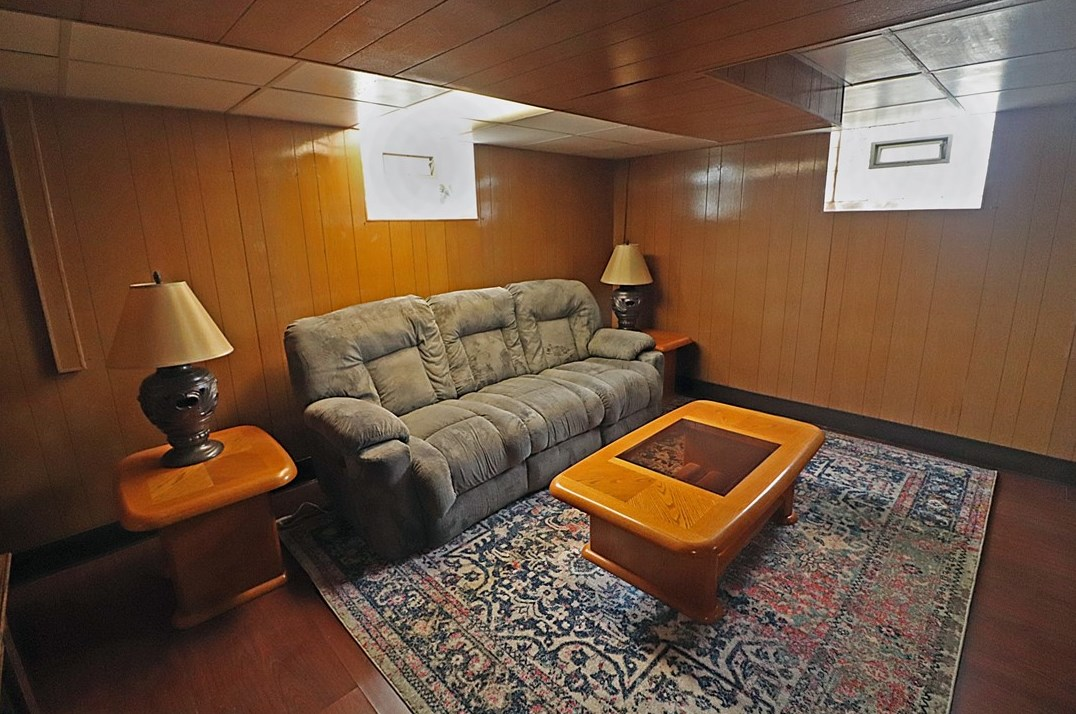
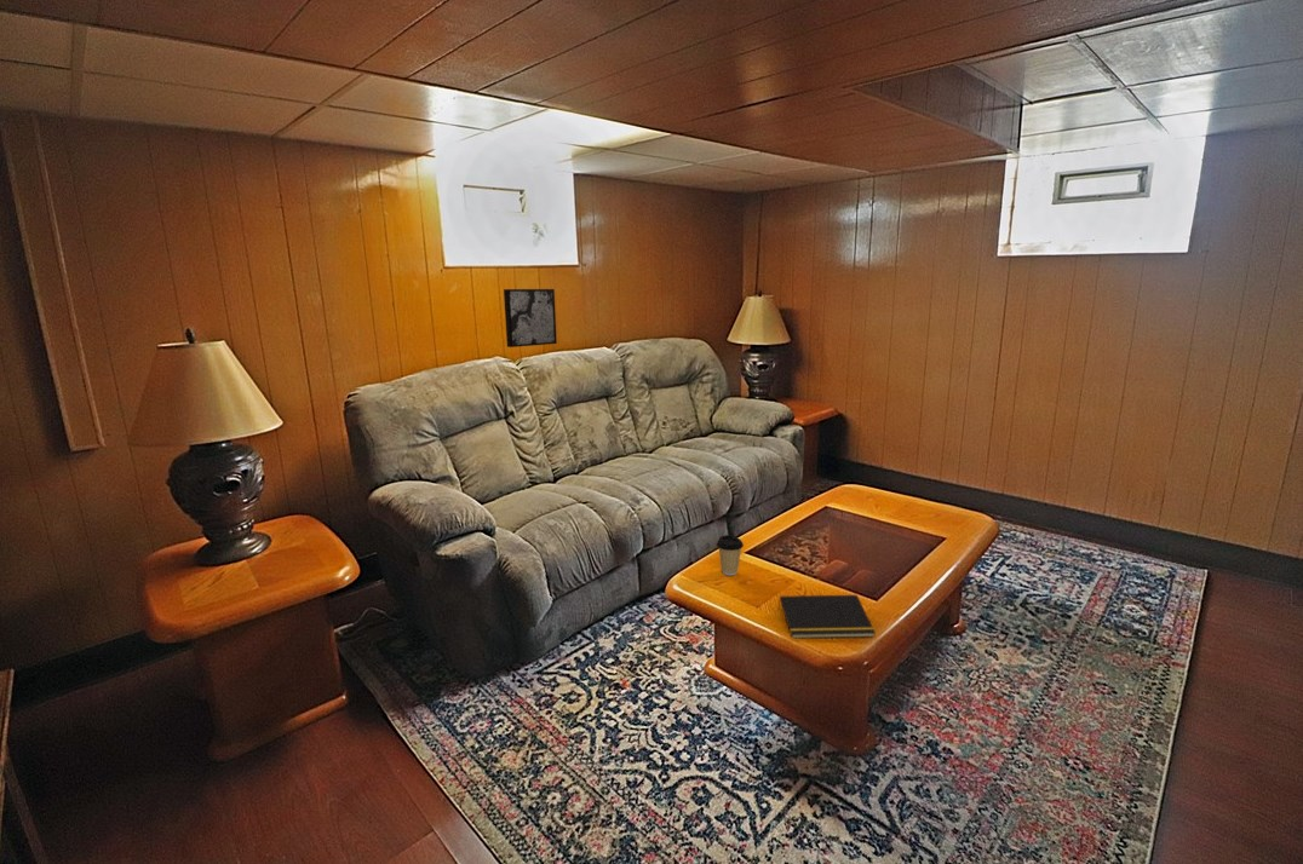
+ coffee cup [716,534,745,576]
+ wall art [503,288,558,349]
+ notepad [776,594,877,639]
